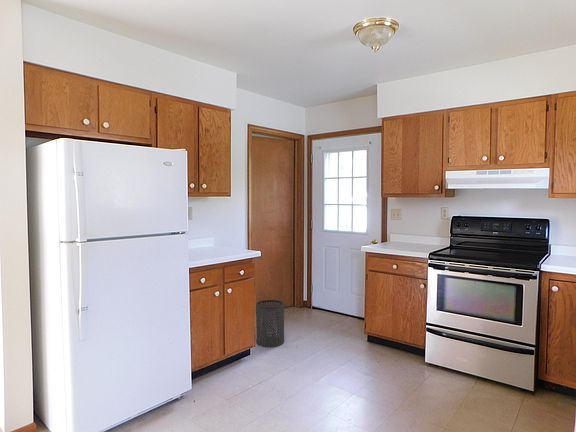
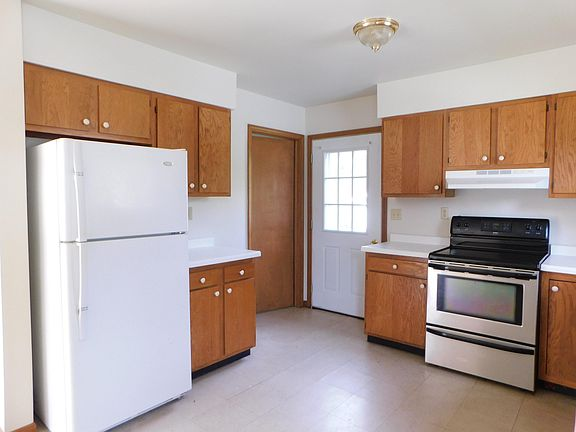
- trash can [255,299,285,348]
